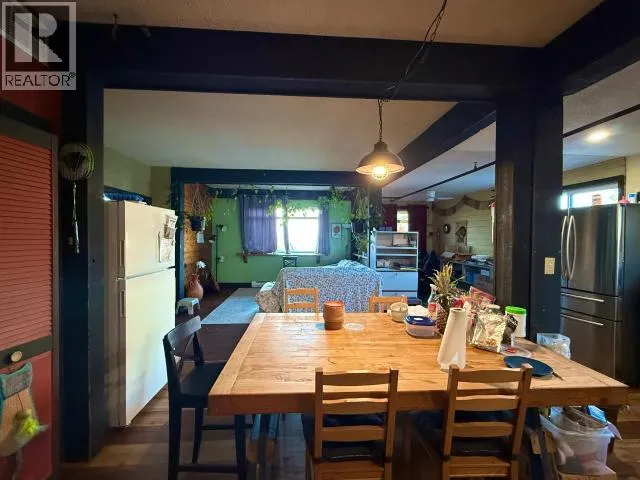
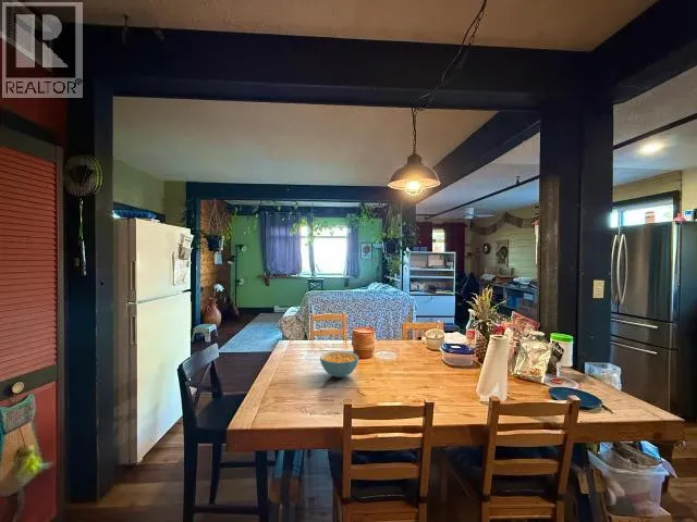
+ cereal bowl [319,350,359,378]
